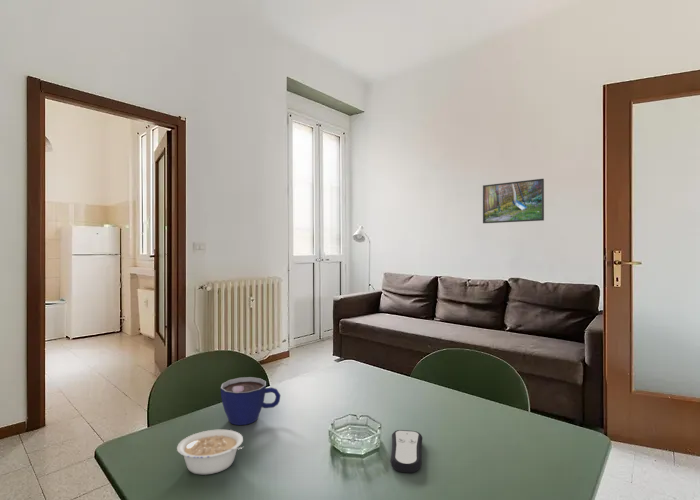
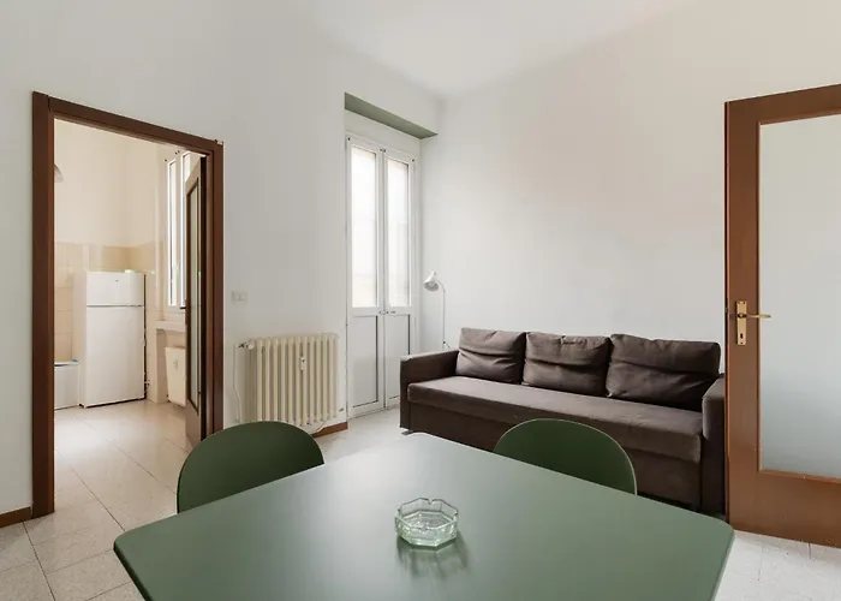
- remote control [389,429,423,474]
- cup [220,376,281,426]
- legume [176,429,244,476]
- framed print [482,178,545,224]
